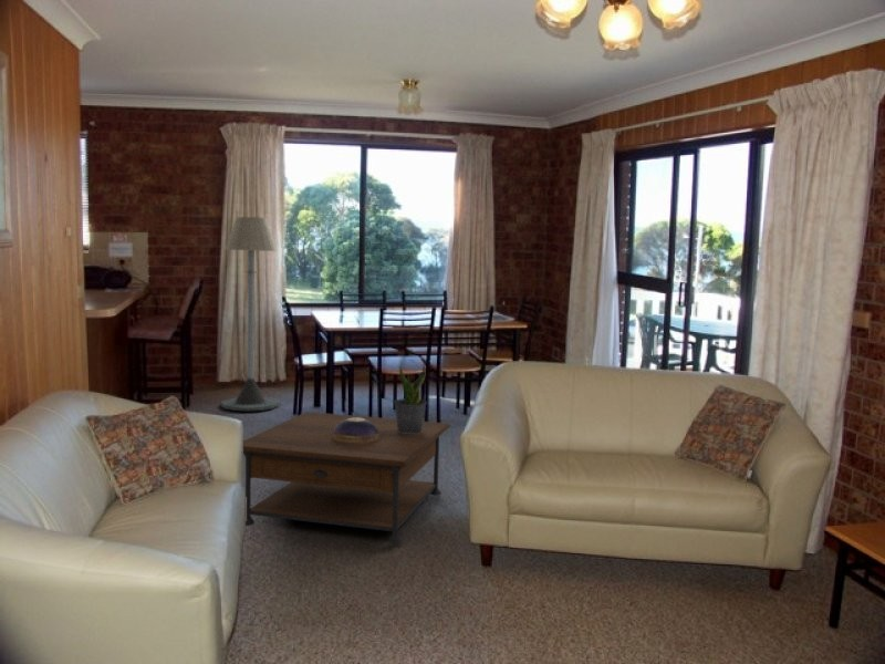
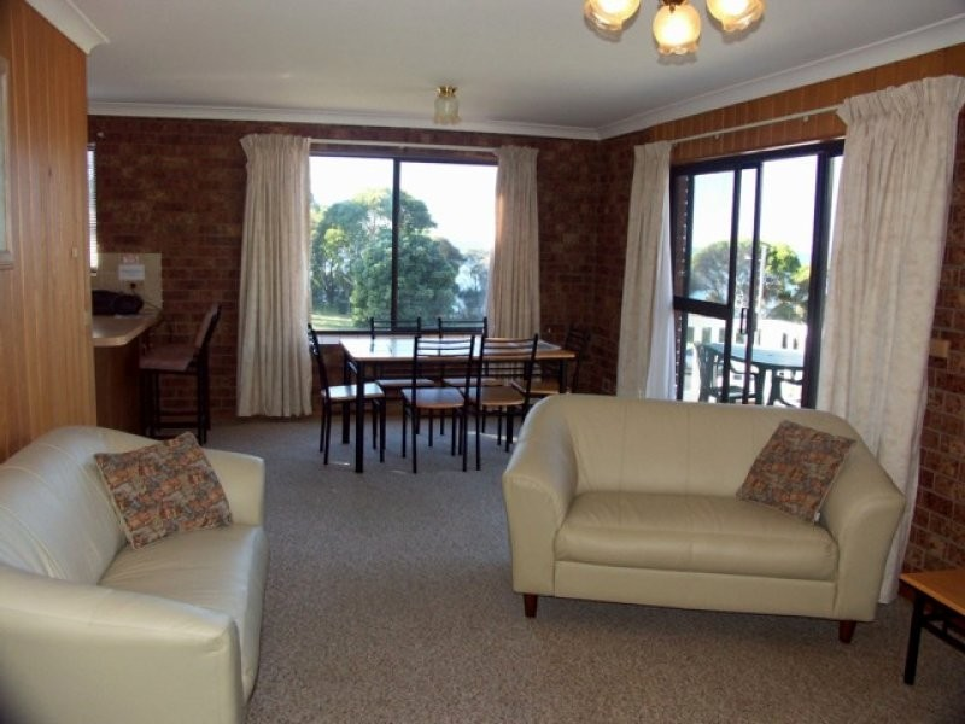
- coffee table [242,411,452,544]
- decorative bowl [332,417,379,443]
- floor lamp [220,216,281,412]
- potted plant [393,359,428,434]
